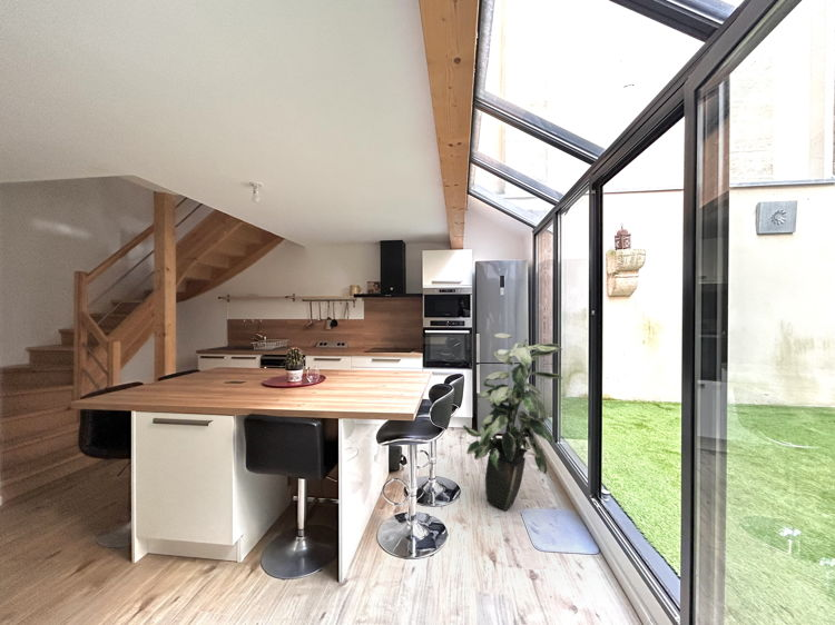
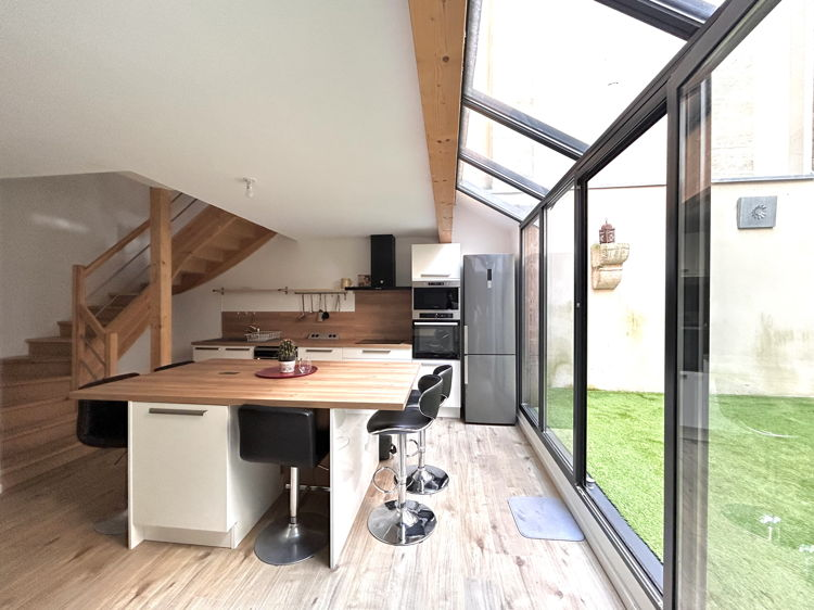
- indoor plant [461,333,563,513]
